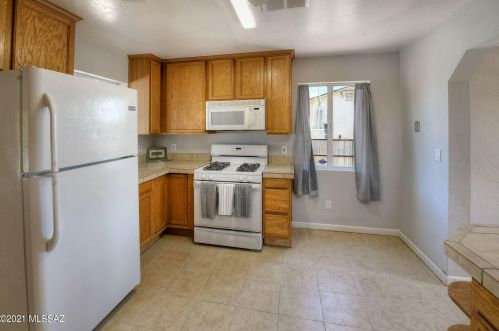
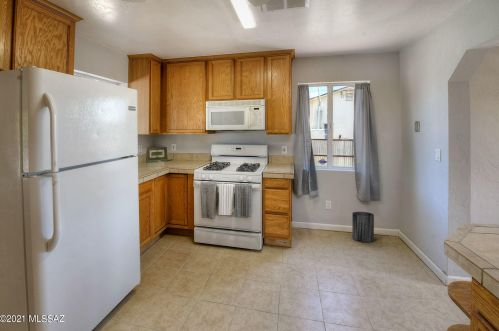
+ trash can [351,211,375,243]
